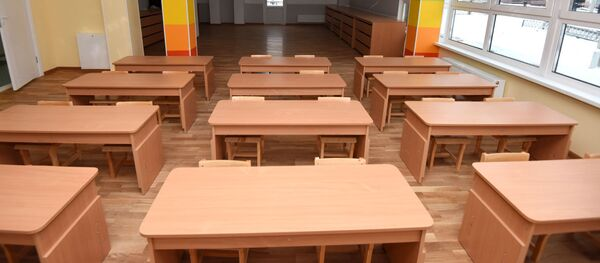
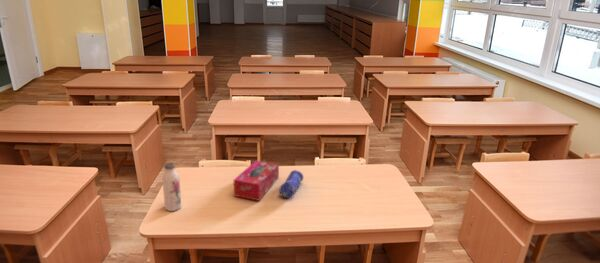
+ pencil case [278,169,304,199]
+ tissue box [233,160,280,202]
+ water bottle [161,162,182,212]
